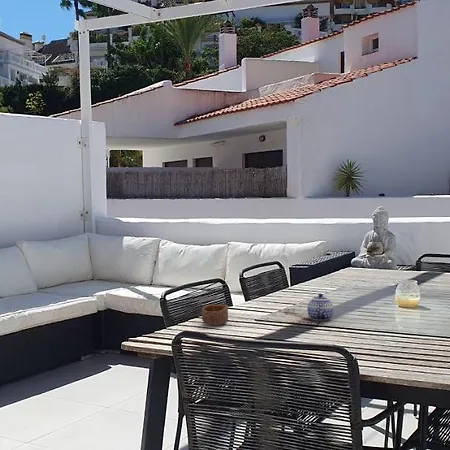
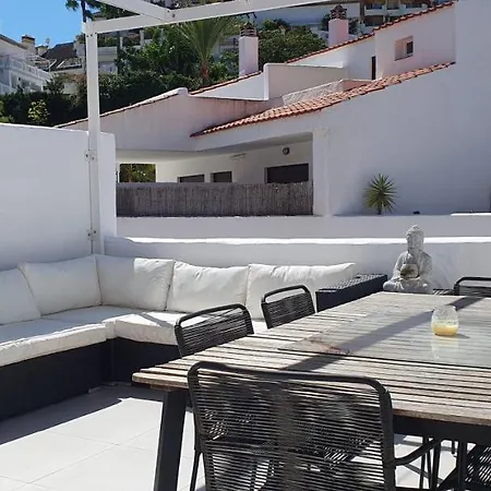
- bowl [201,304,229,326]
- teapot [306,293,335,322]
